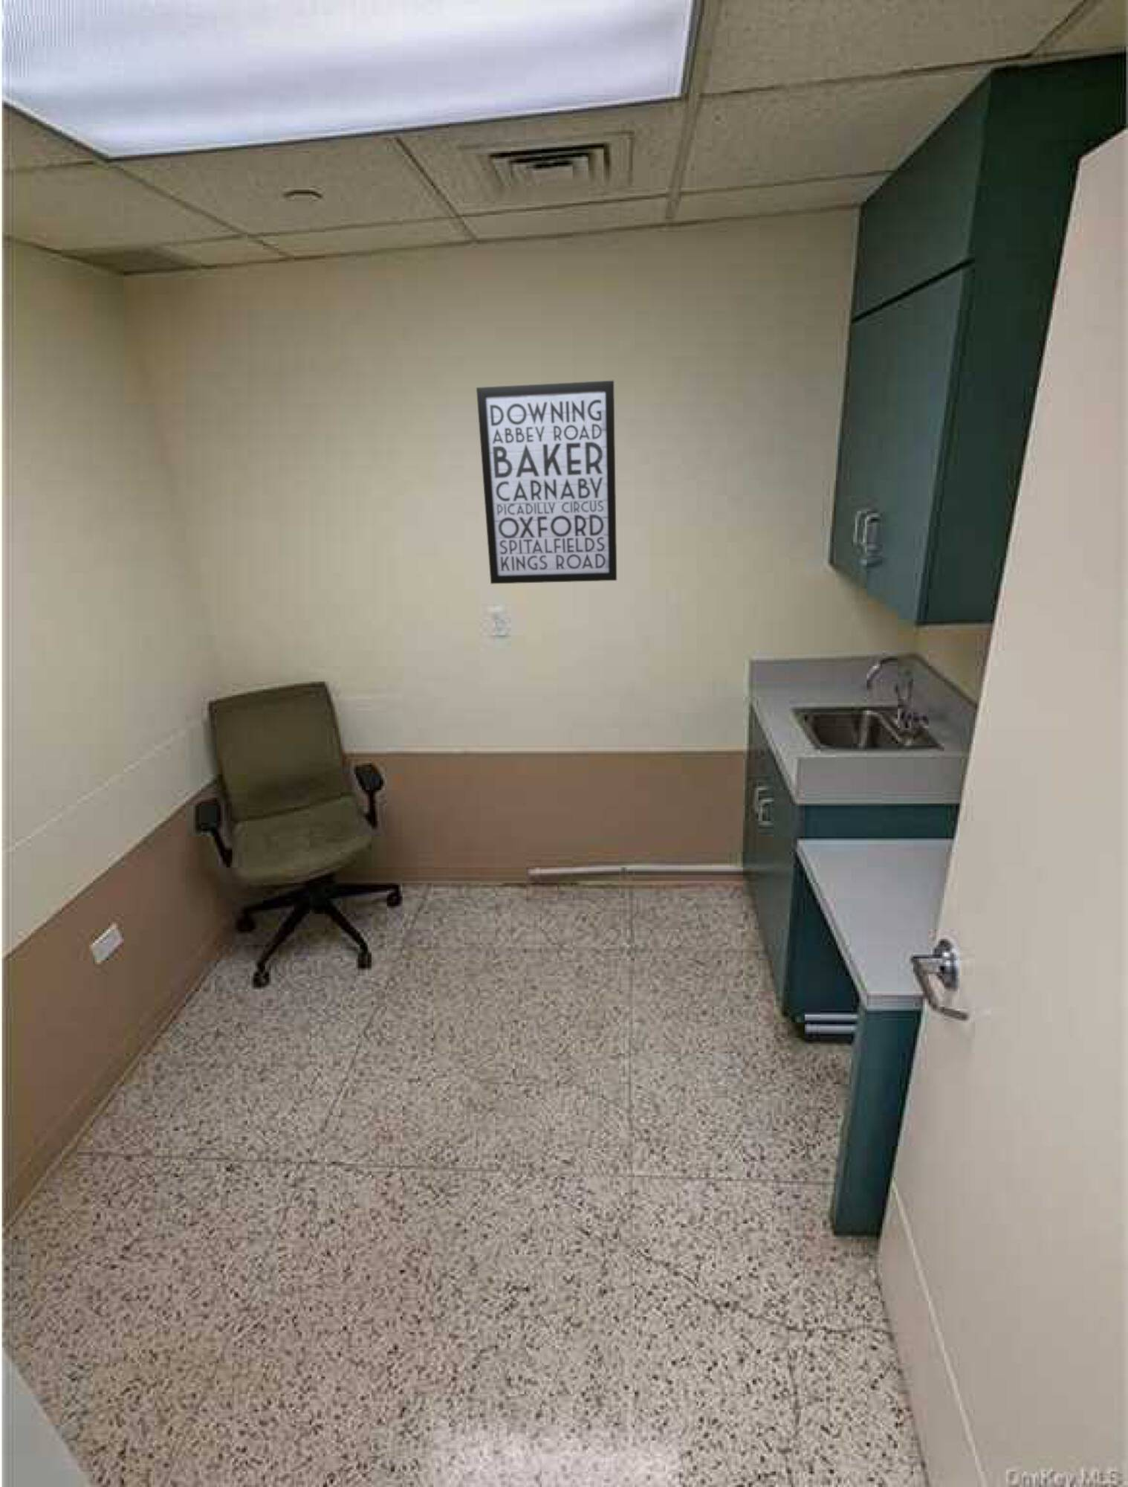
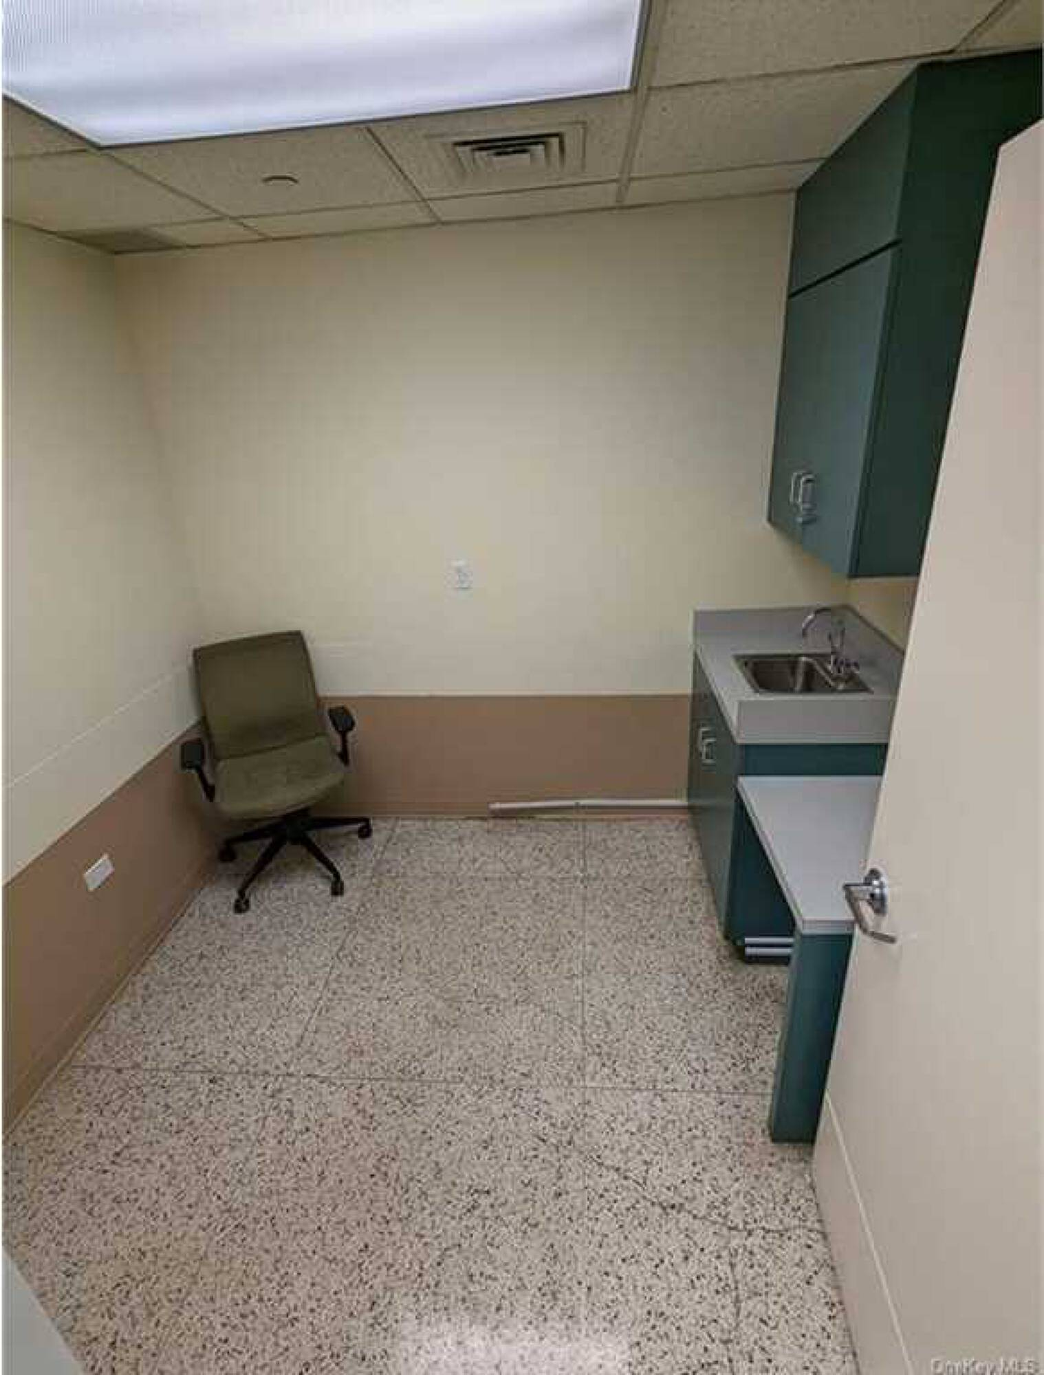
- wall art [475,379,617,585]
